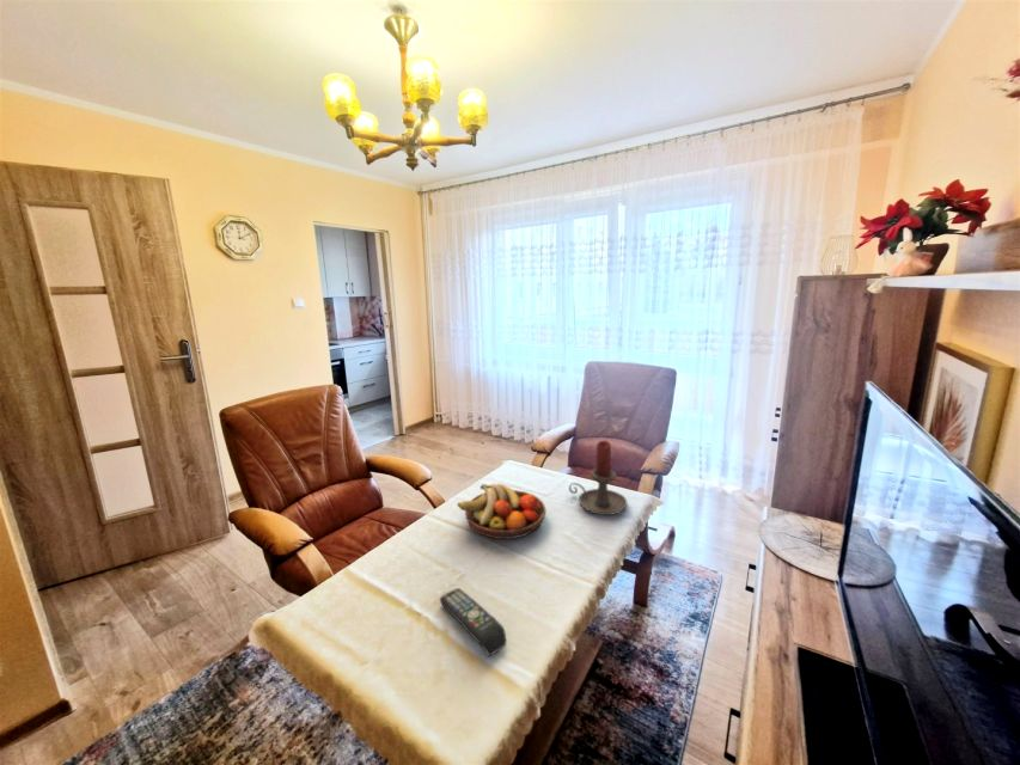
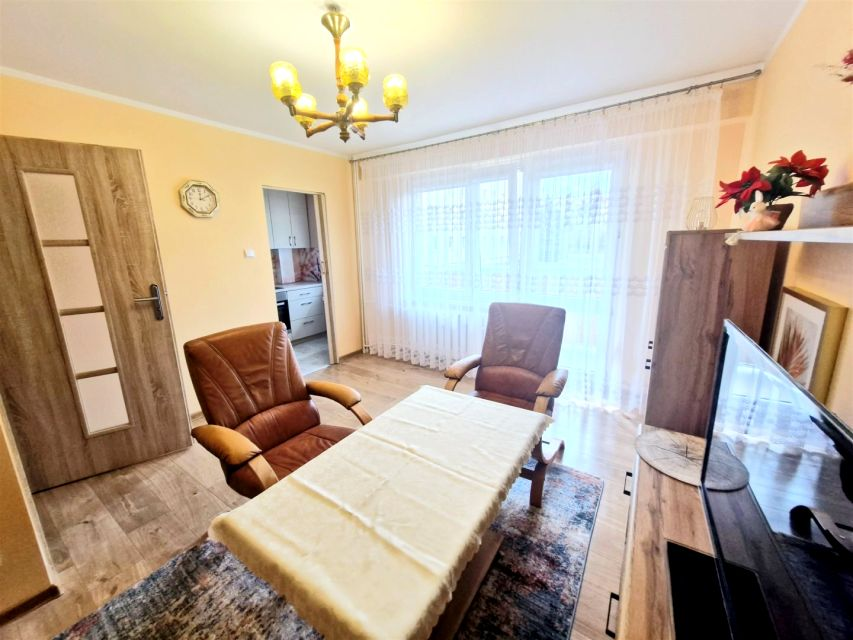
- candle holder [568,440,628,516]
- fruit bowl [457,483,546,540]
- remote control [439,587,507,656]
